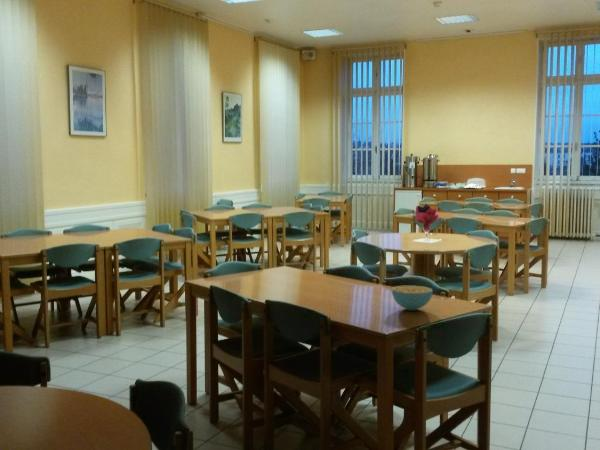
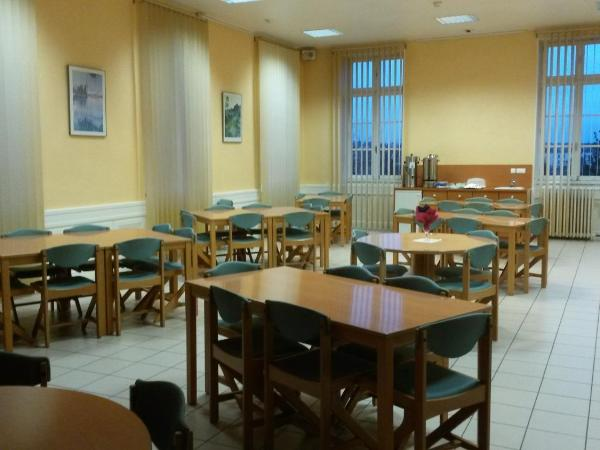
- cereal bowl [390,285,434,311]
